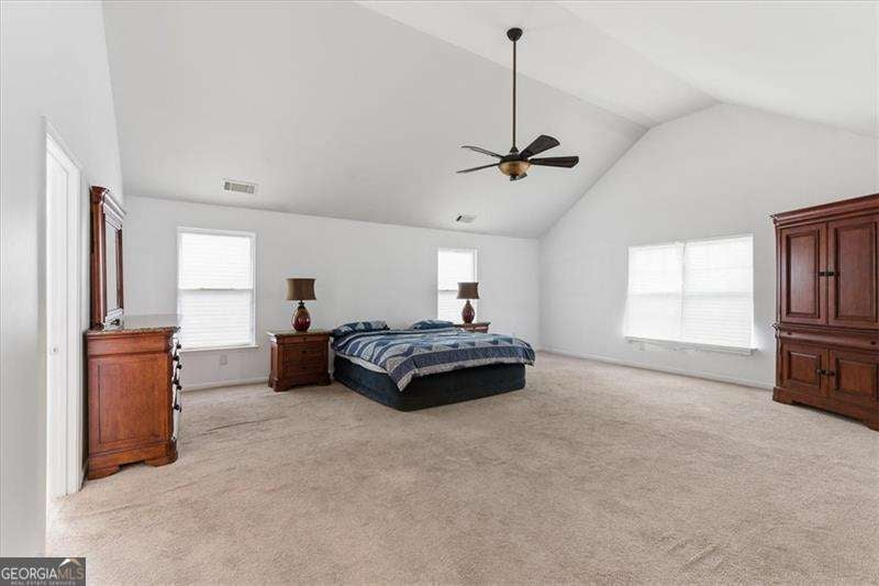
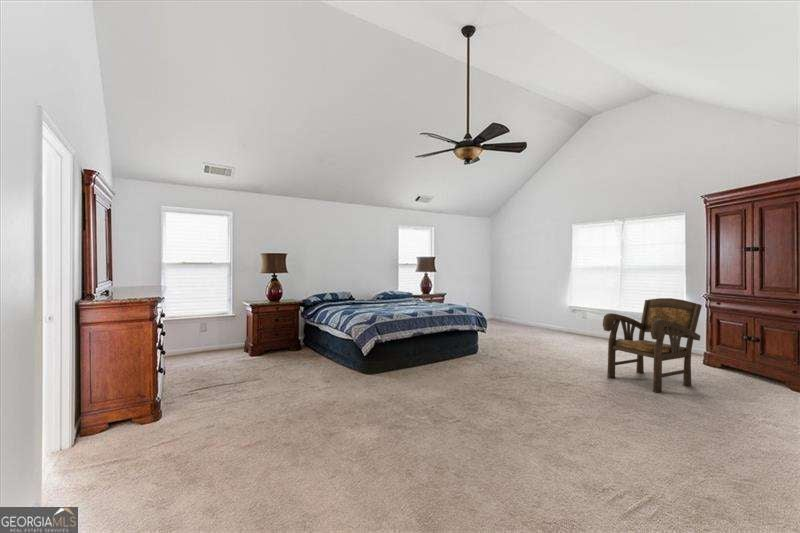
+ armchair [602,297,703,393]
